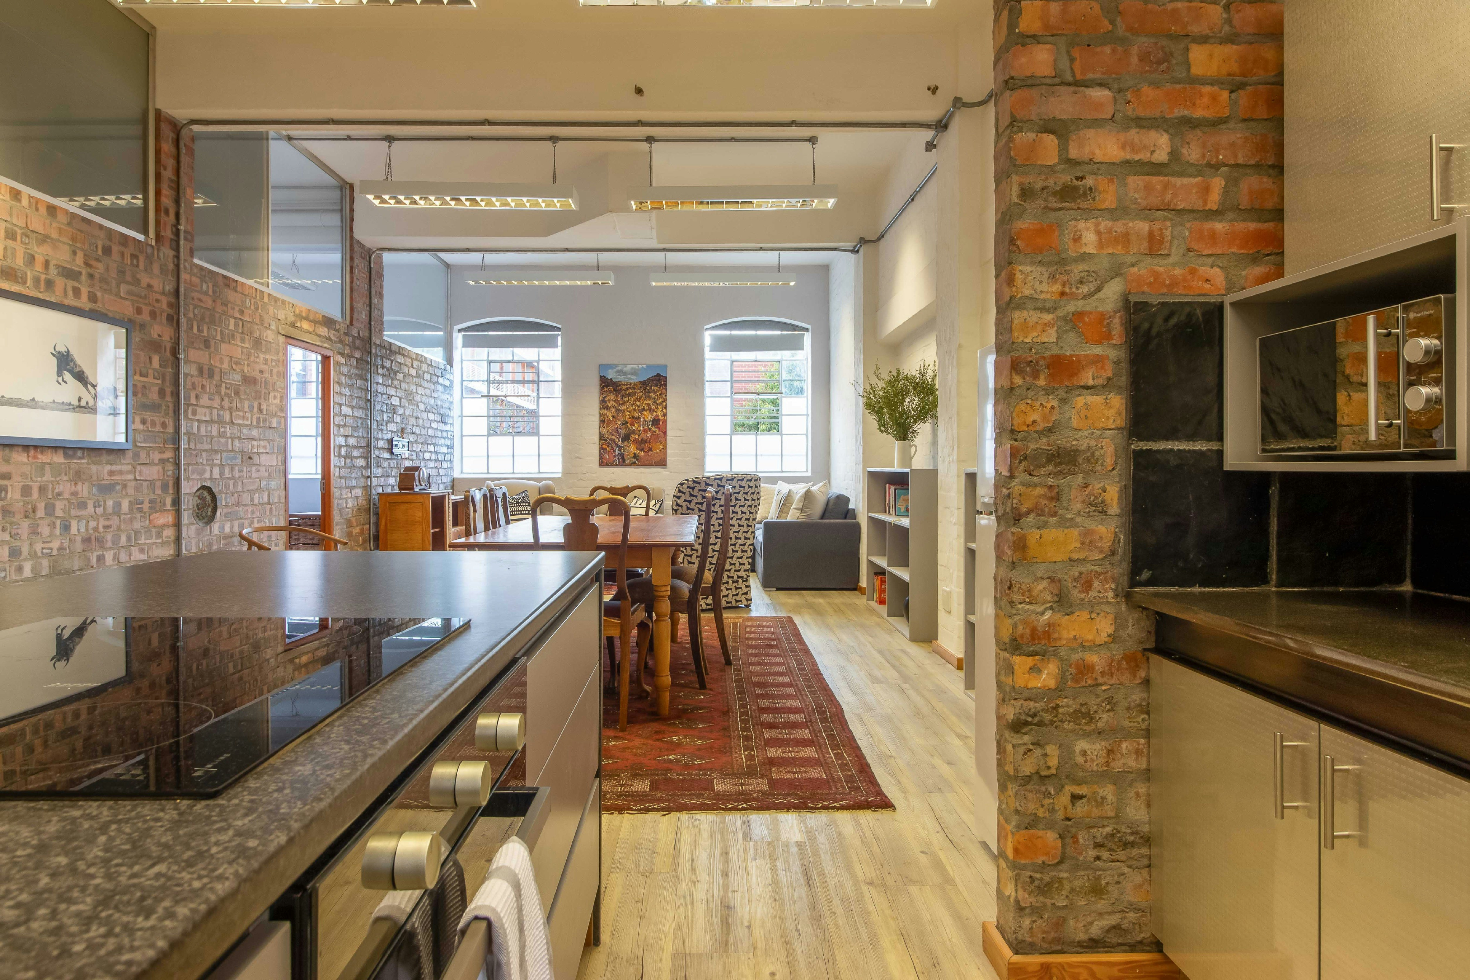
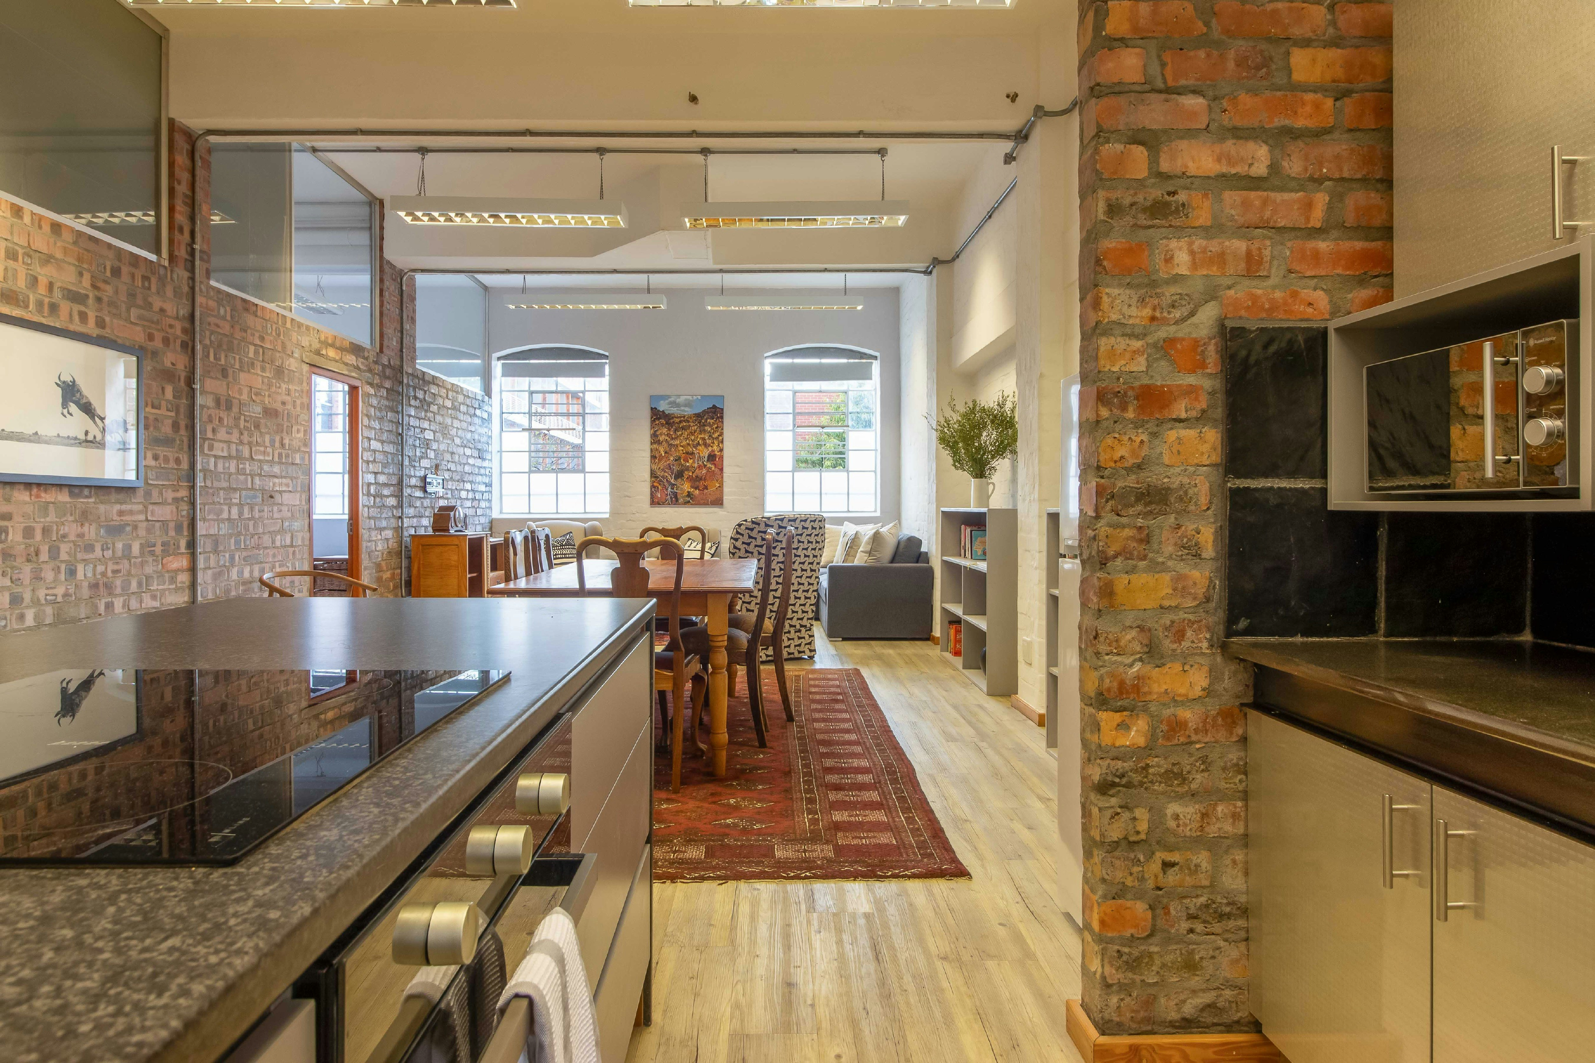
- decorative plate [191,485,218,527]
